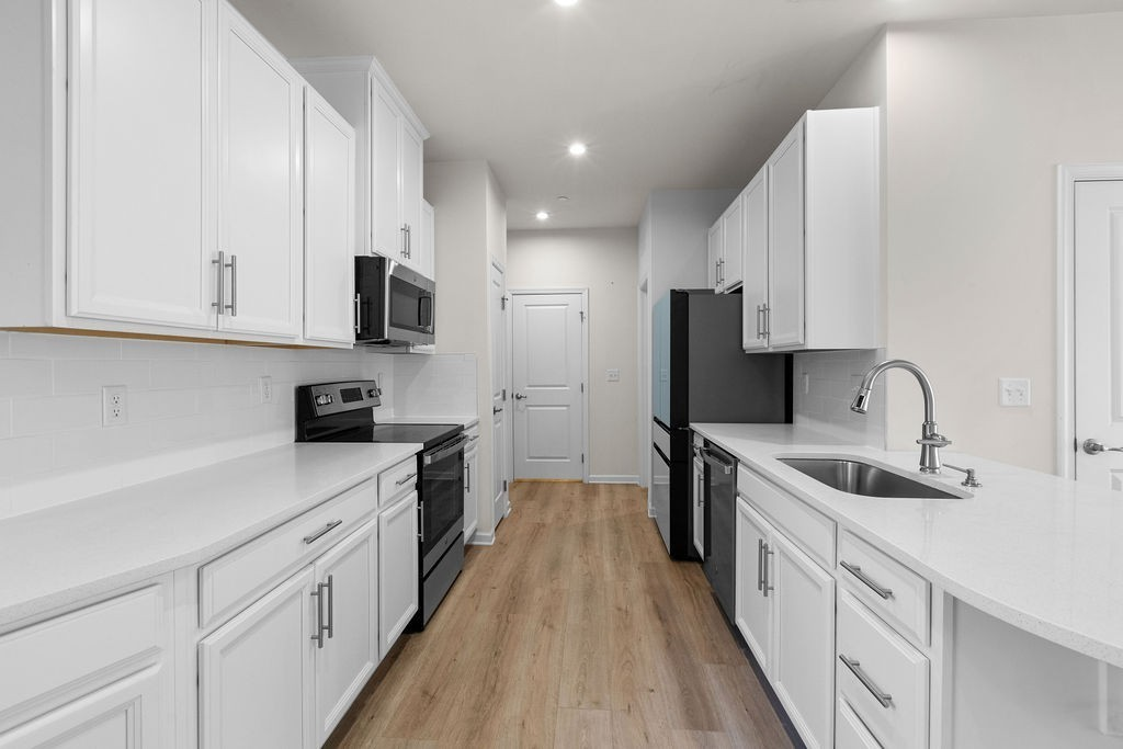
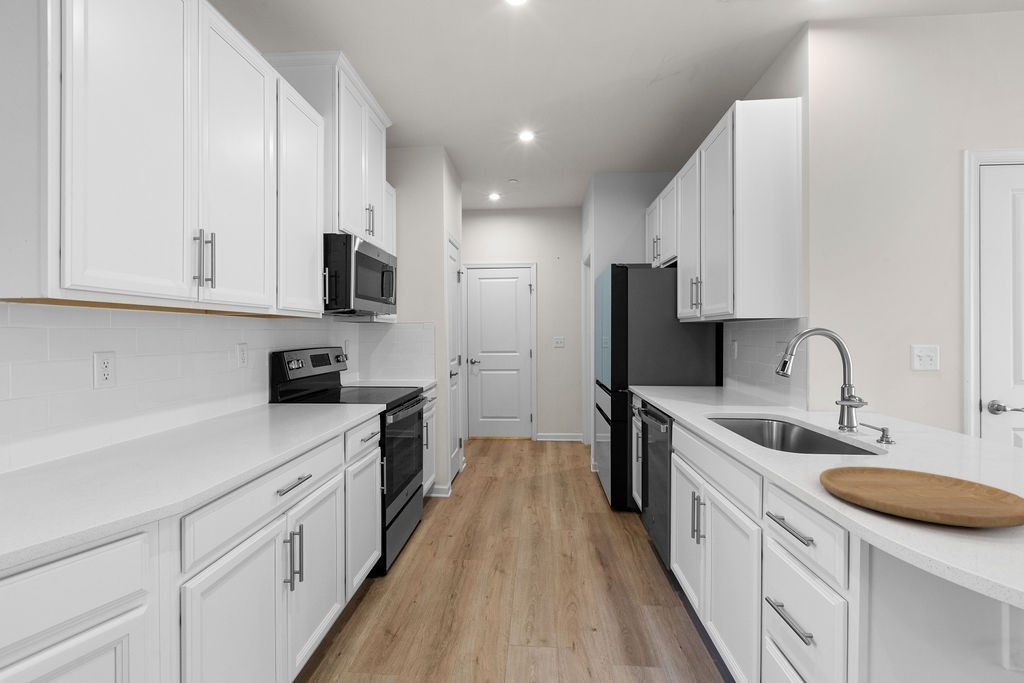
+ cutting board [819,466,1024,529]
